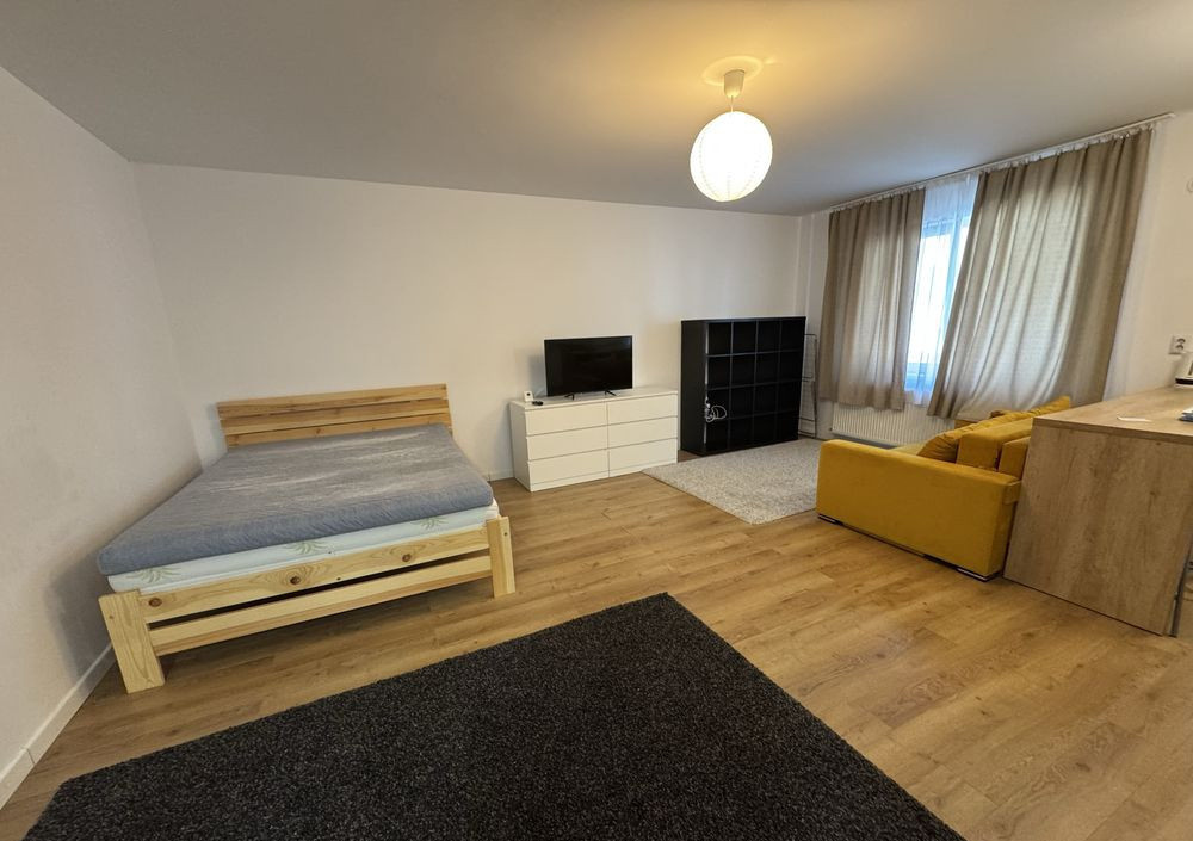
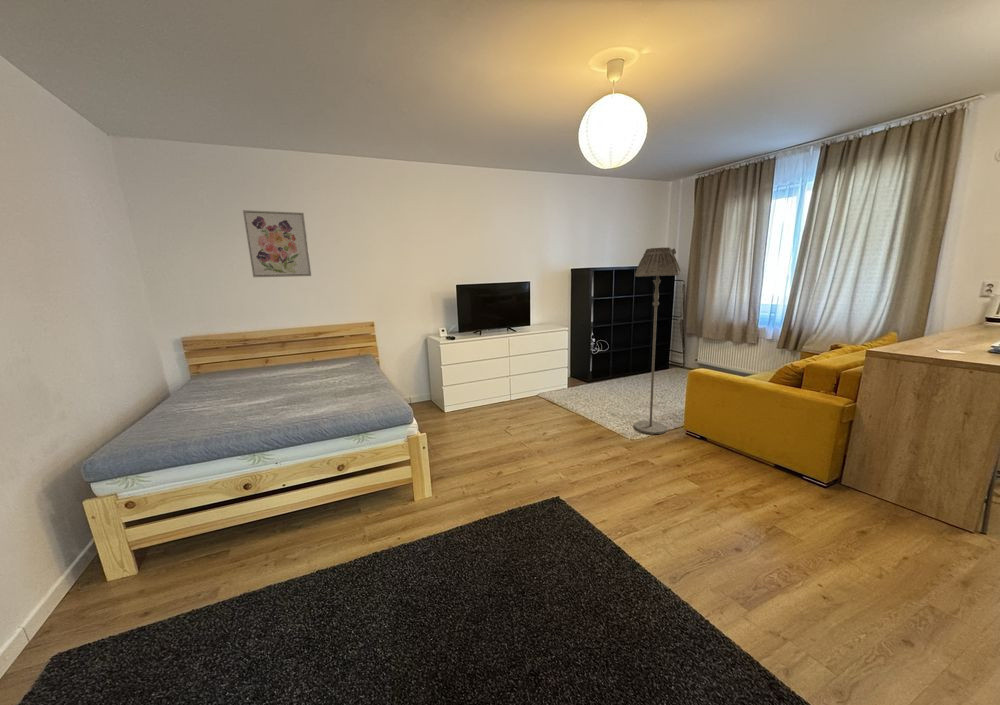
+ wall art [242,209,313,278]
+ floor lamp [633,246,682,435]
